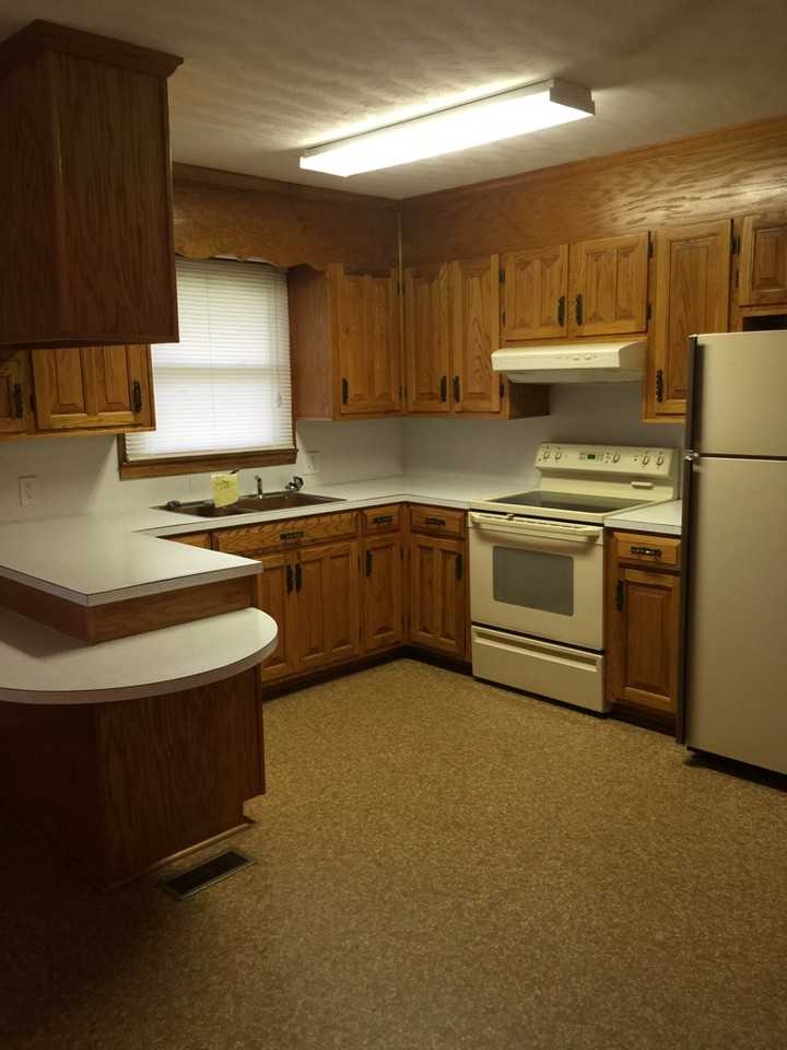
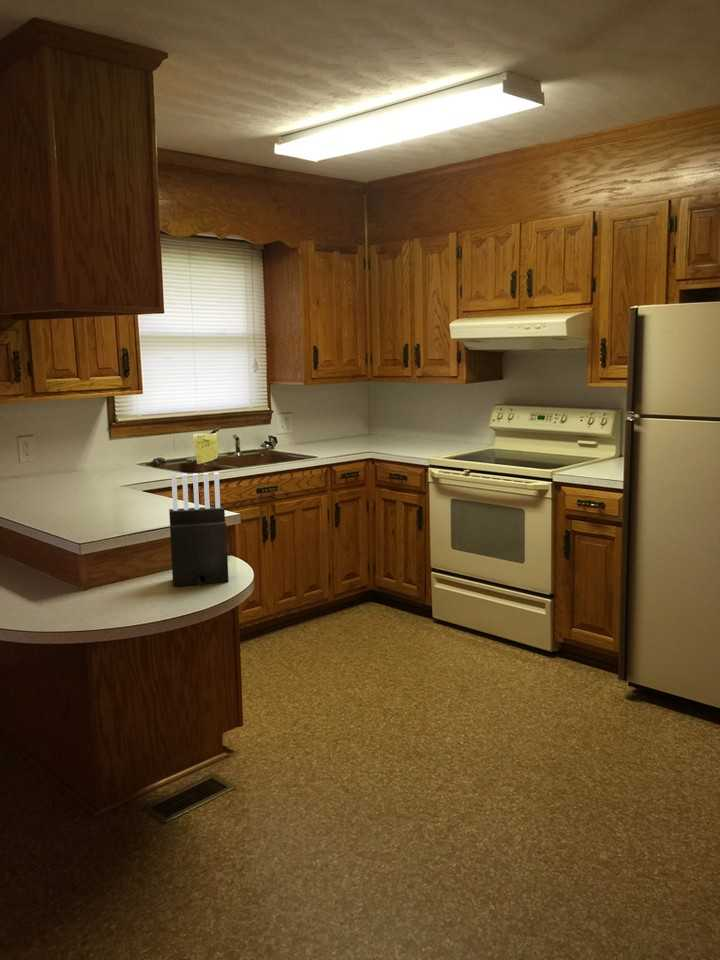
+ knife block [168,471,230,587]
